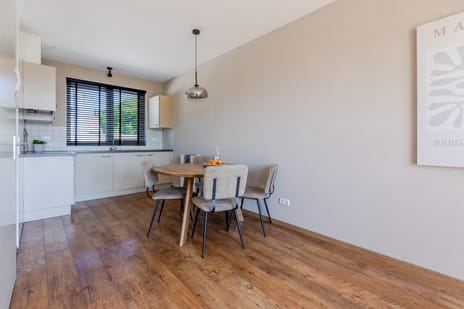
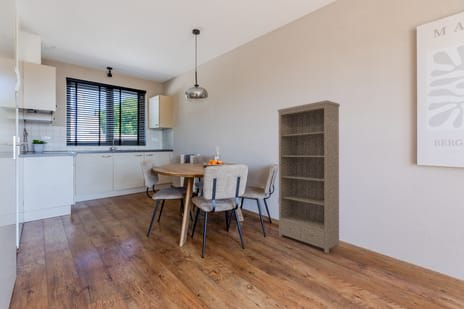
+ bookshelf [277,99,341,254]
